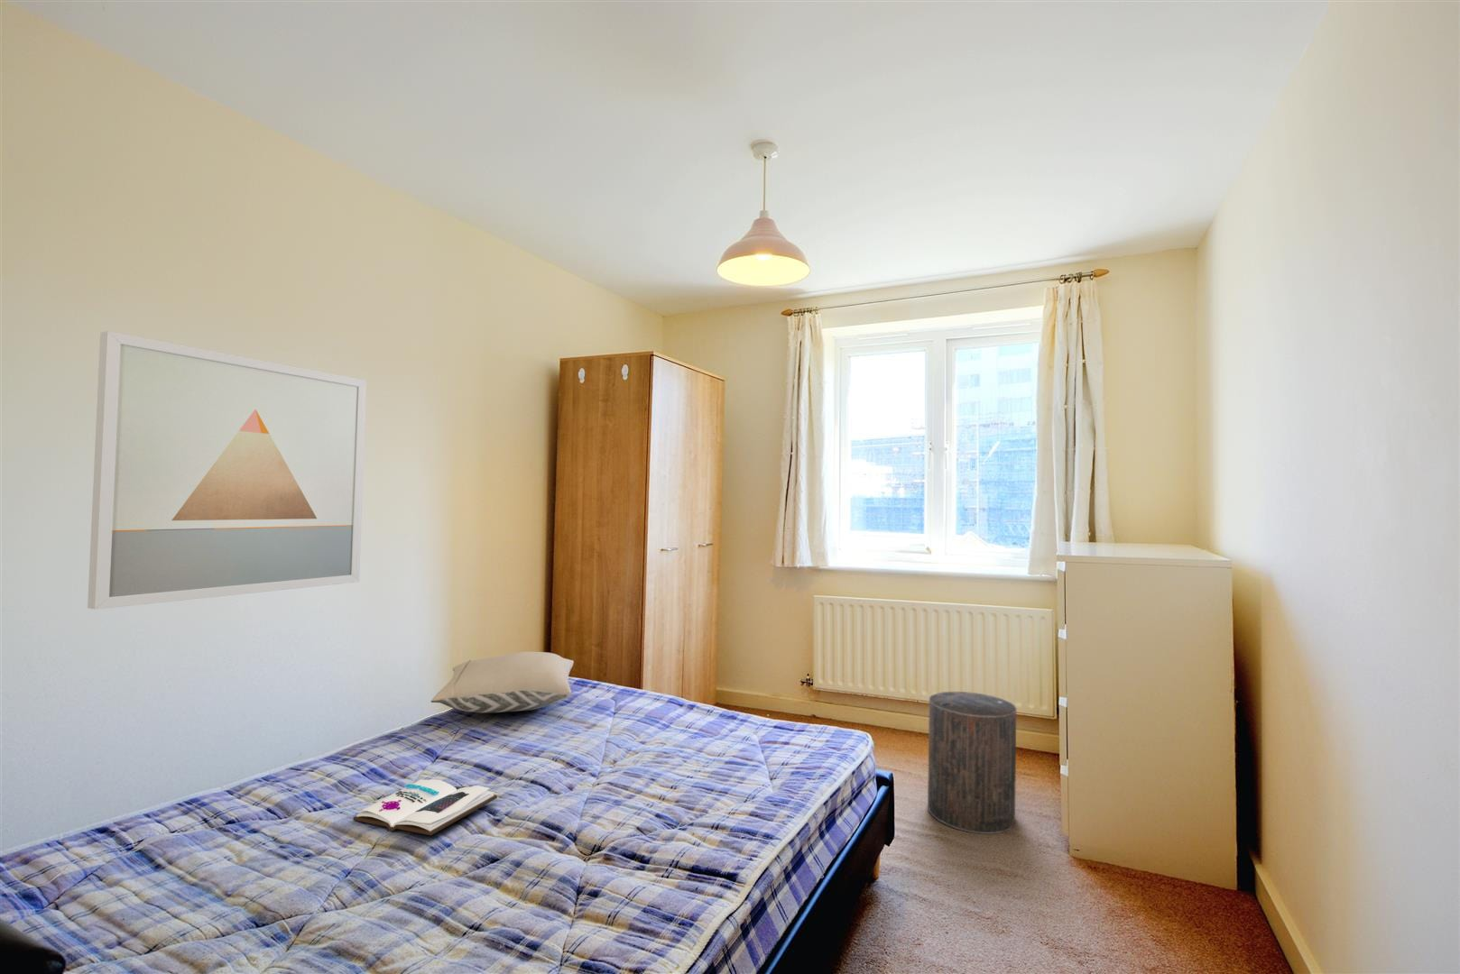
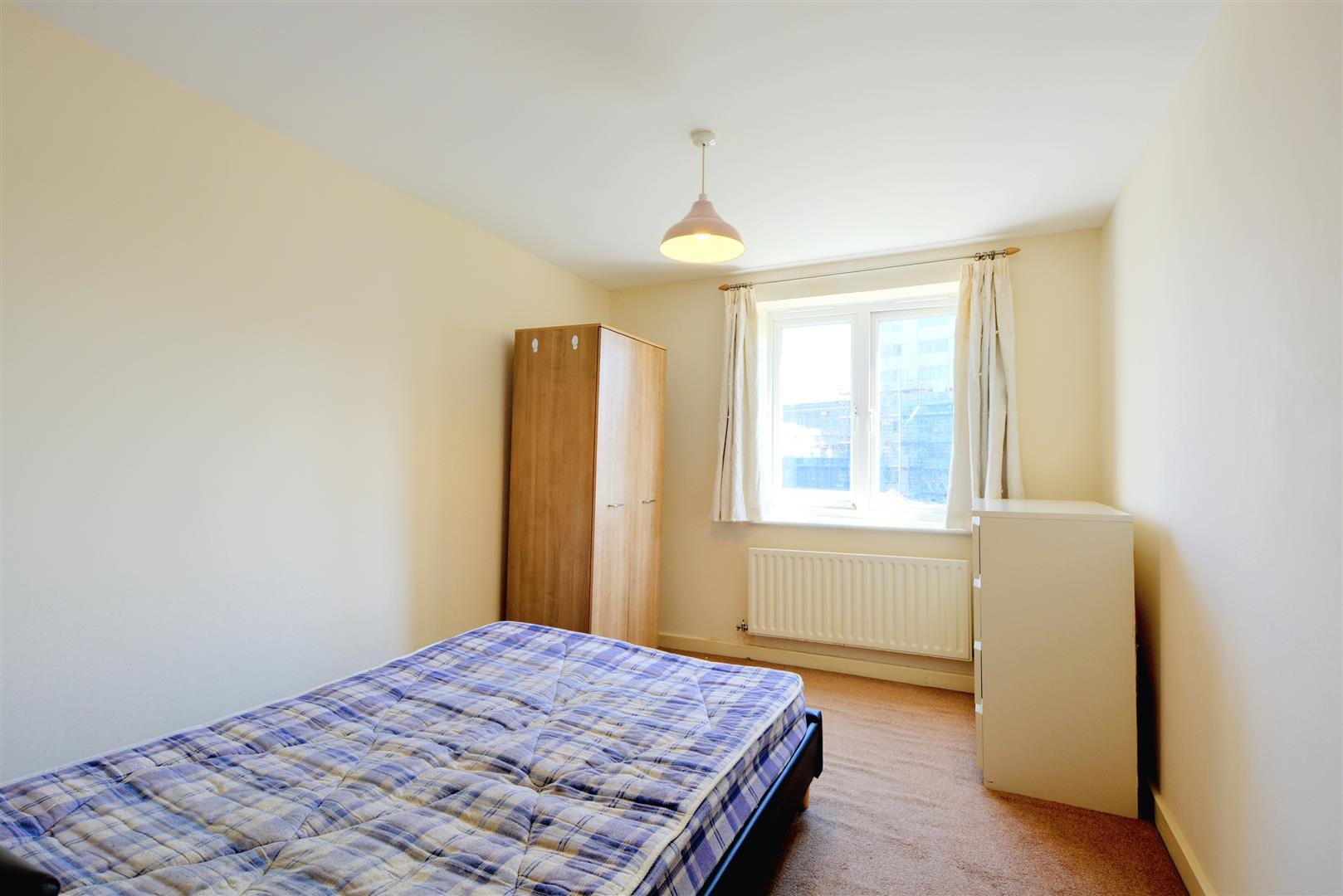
- pillow [430,651,575,713]
- stool [926,690,1016,835]
- wall art [87,330,367,611]
- book [352,778,498,836]
